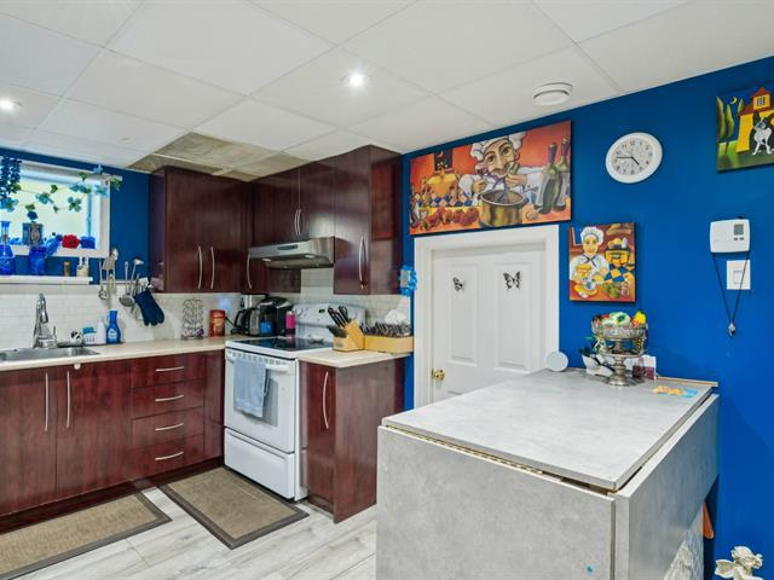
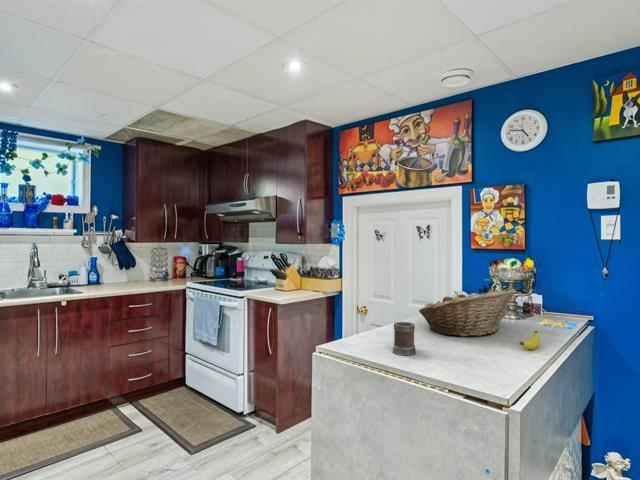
+ banana [519,330,541,351]
+ fruit basket [418,287,517,338]
+ mug [392,321,417,356]
